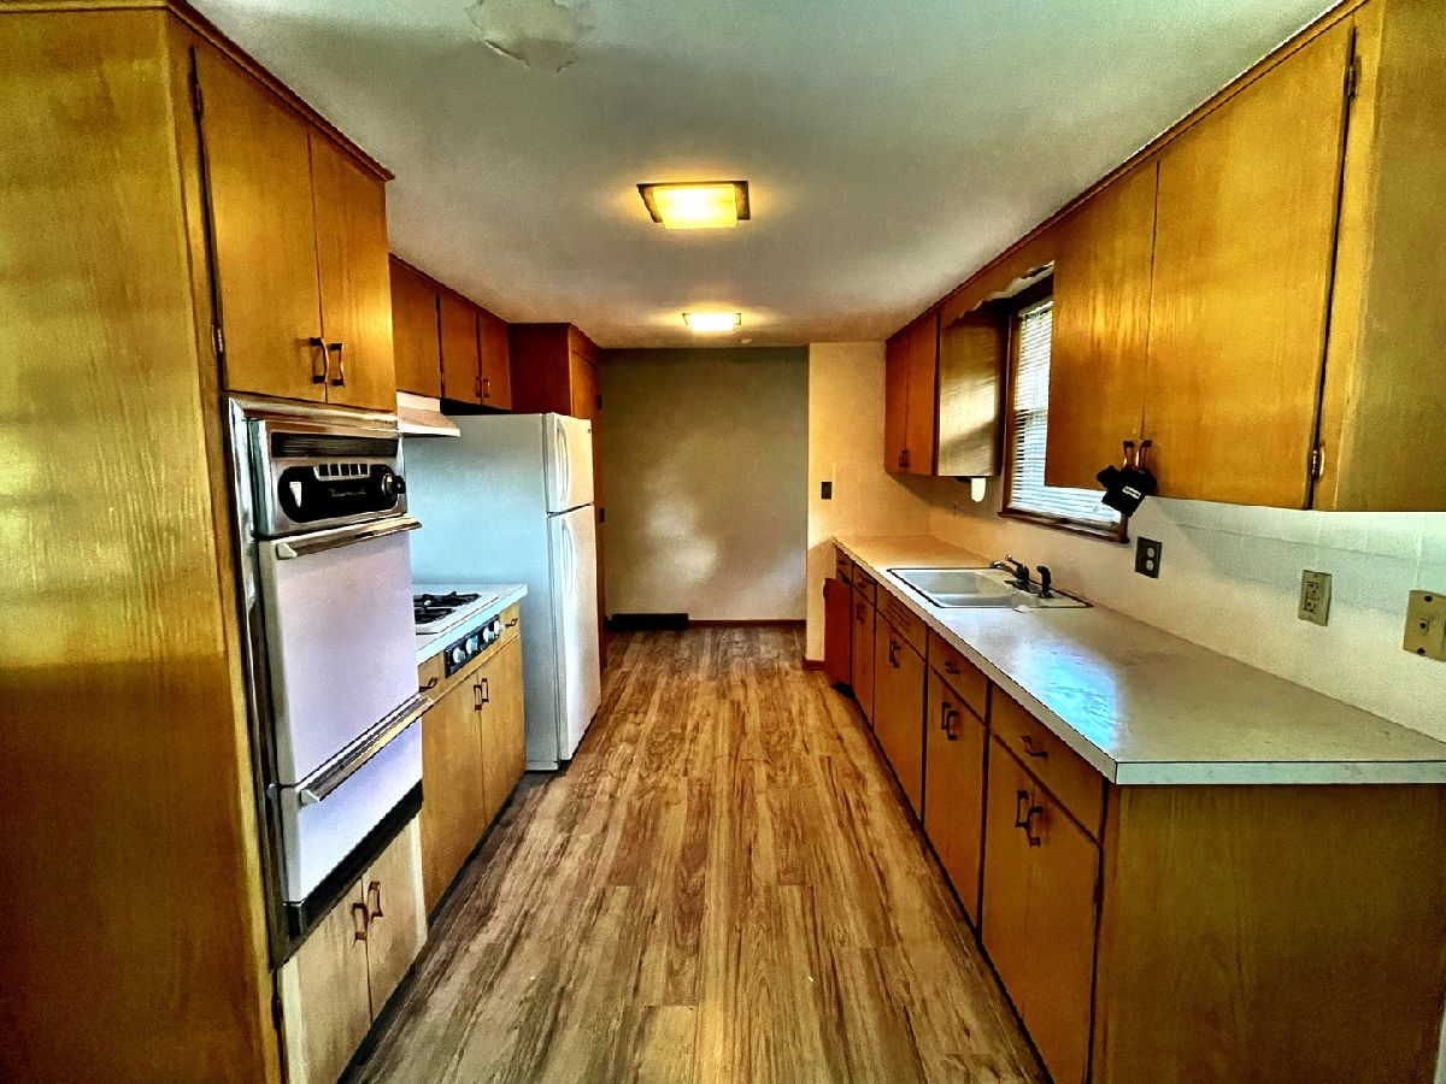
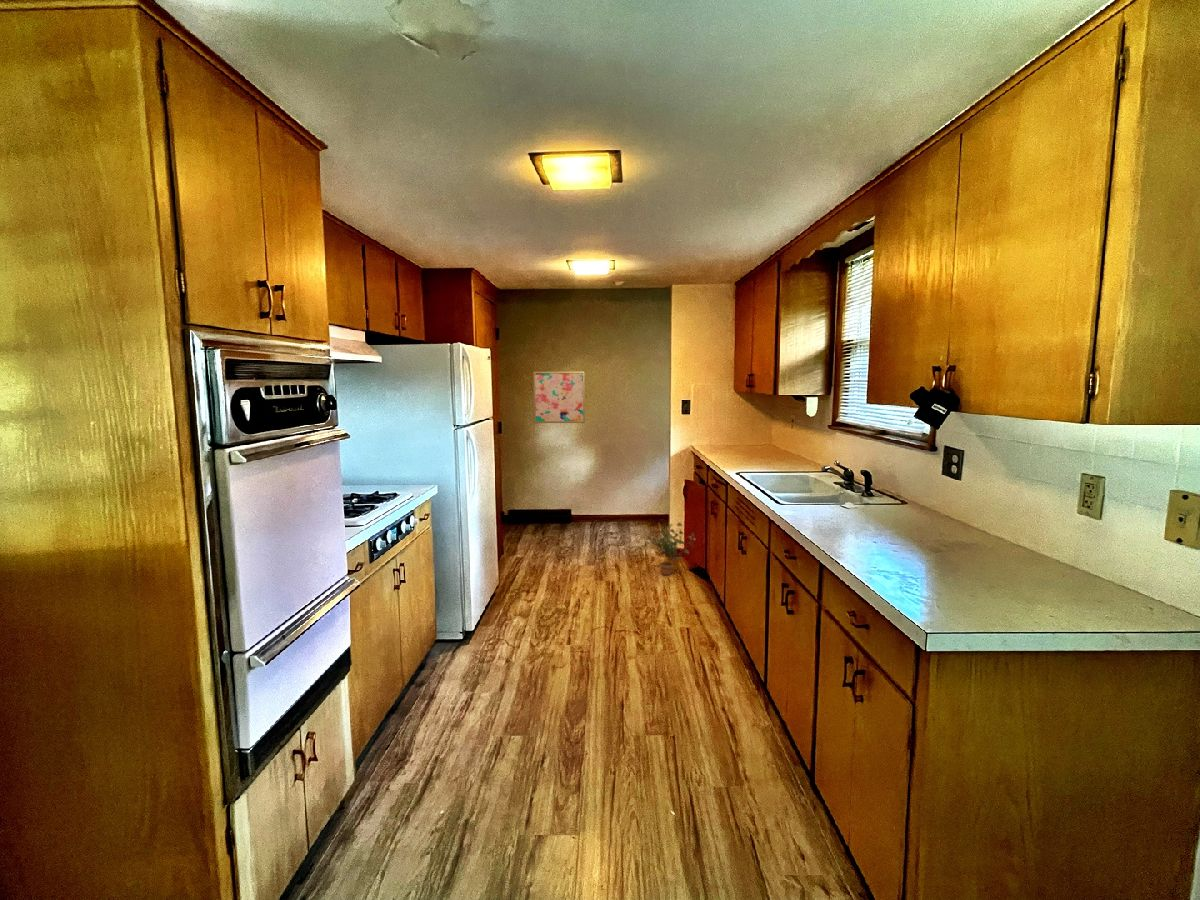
+ potted plant [646,521,696,576]
+ wall art [532,370,586,424]
